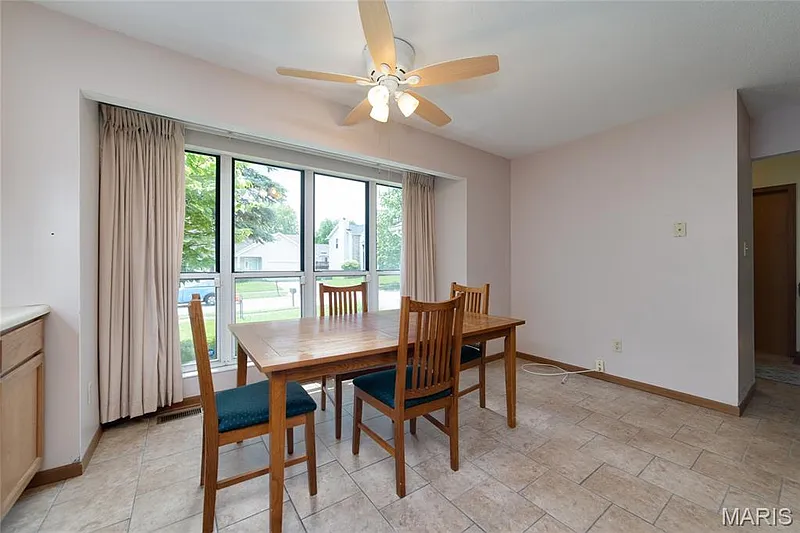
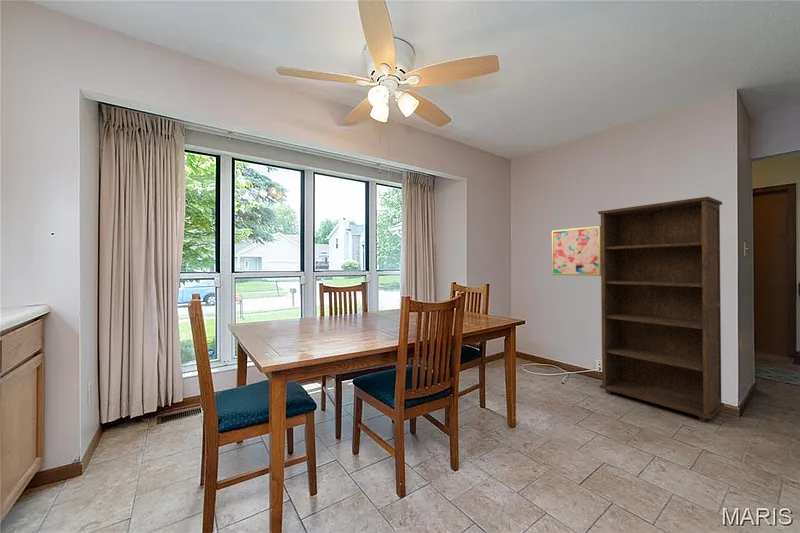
+ wall art [551,225,601,277]
+ bookcase [597,196,725,423]
